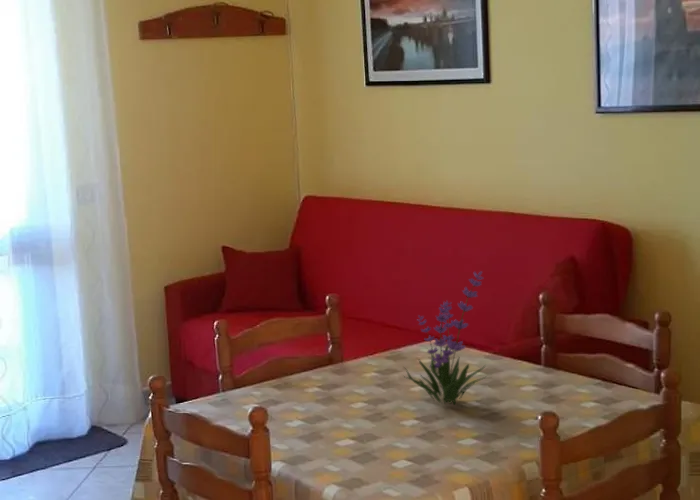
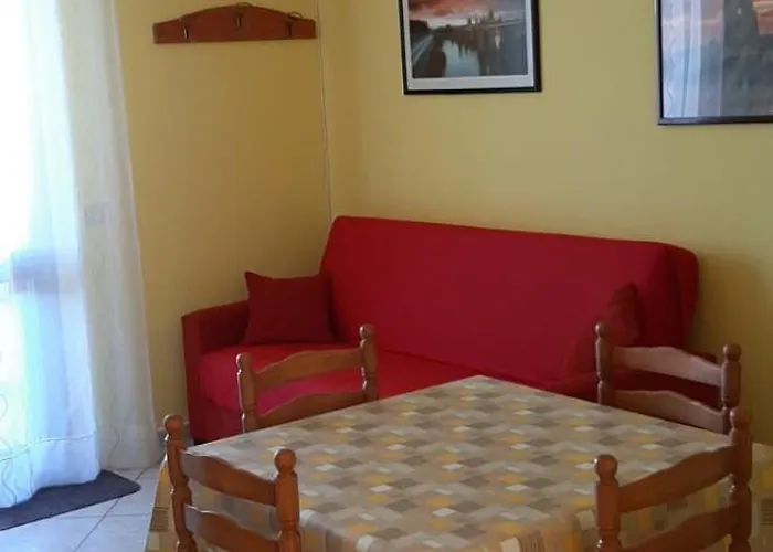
- plant [400,270,487,406]
